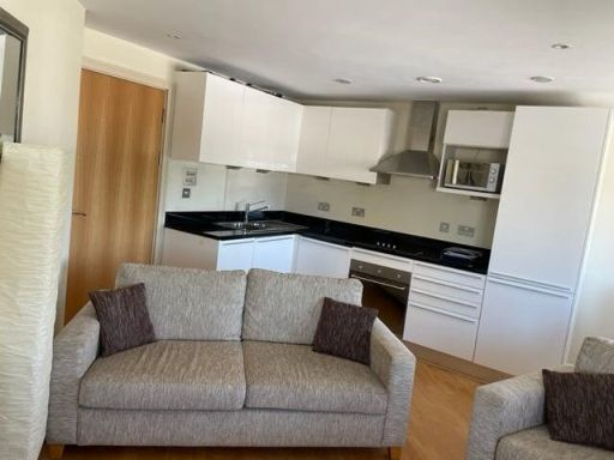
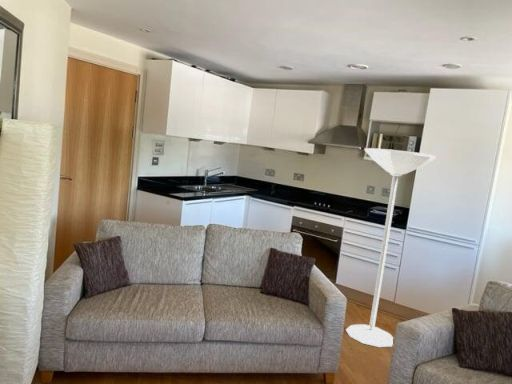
+ floor lamp [345,147,437,348]
